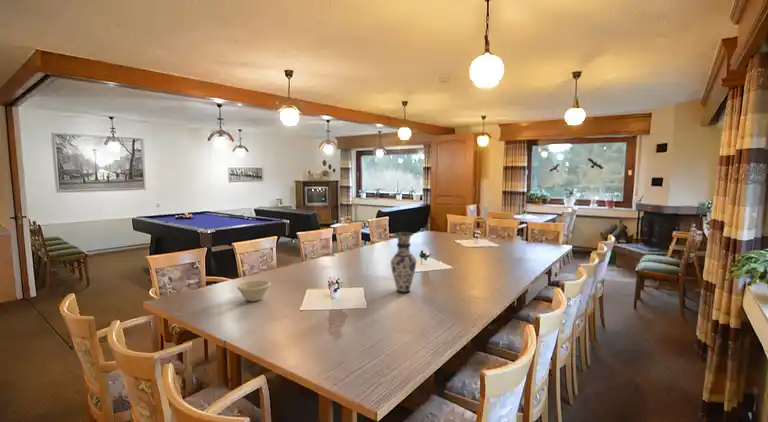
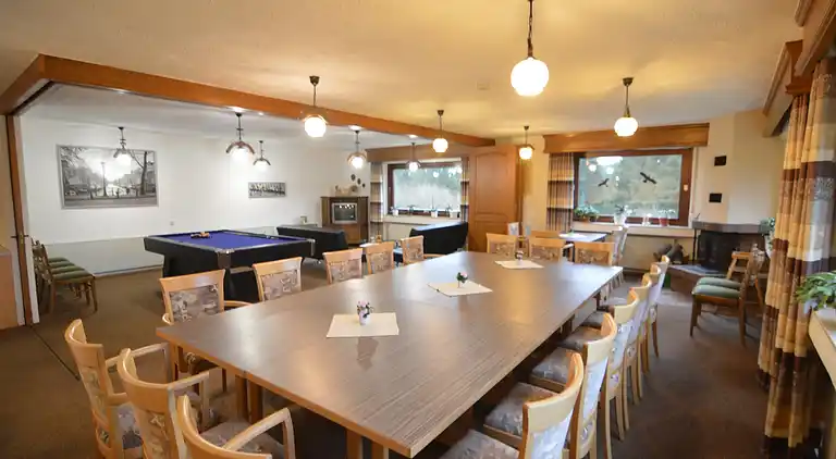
- bowl [236,279,272,302]
- vase [390,231,418,294]
